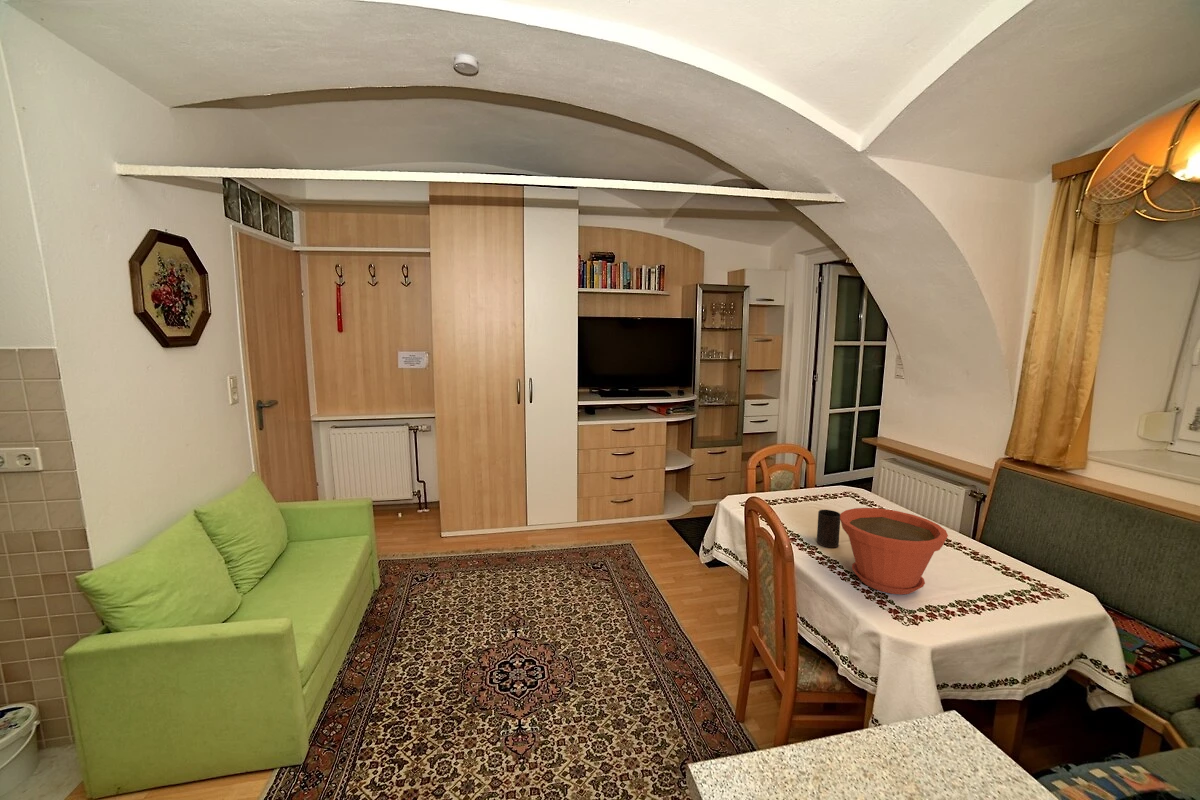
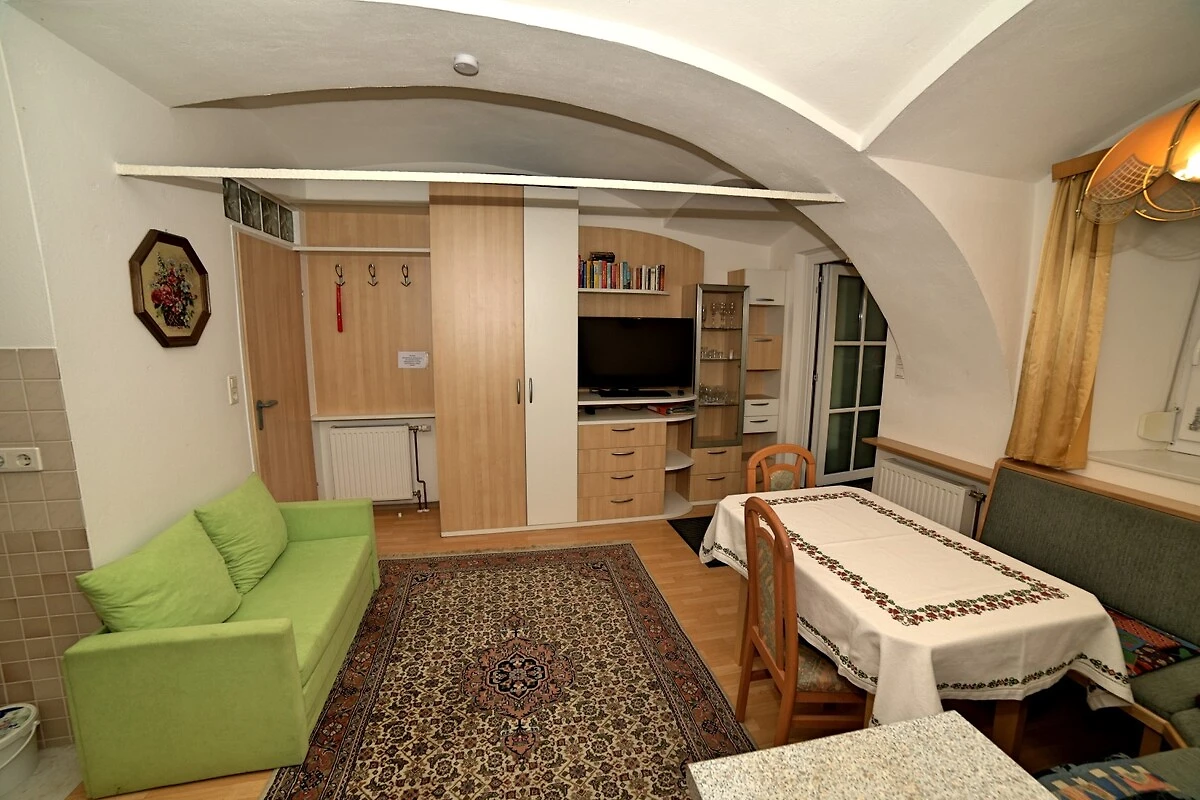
- plant pot [840,507,949,596]
- cup [816,509,841,548]
